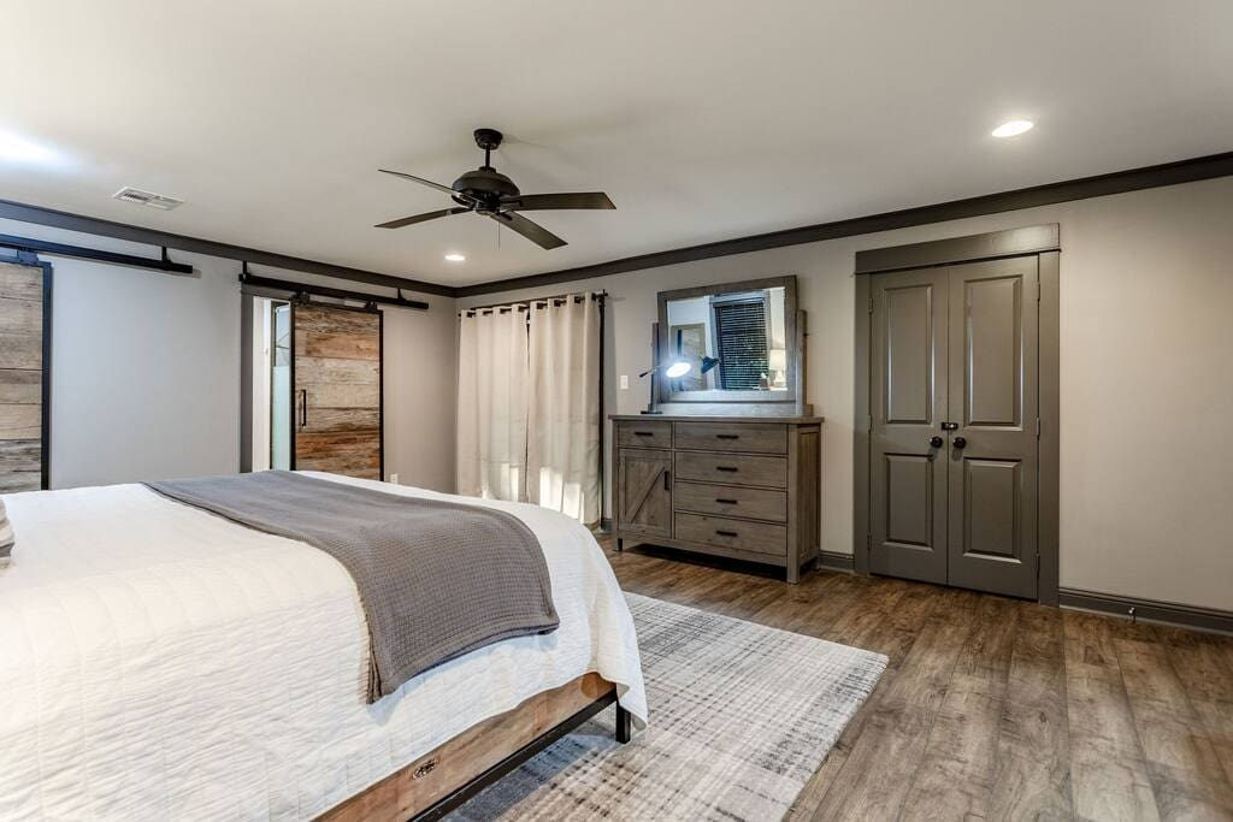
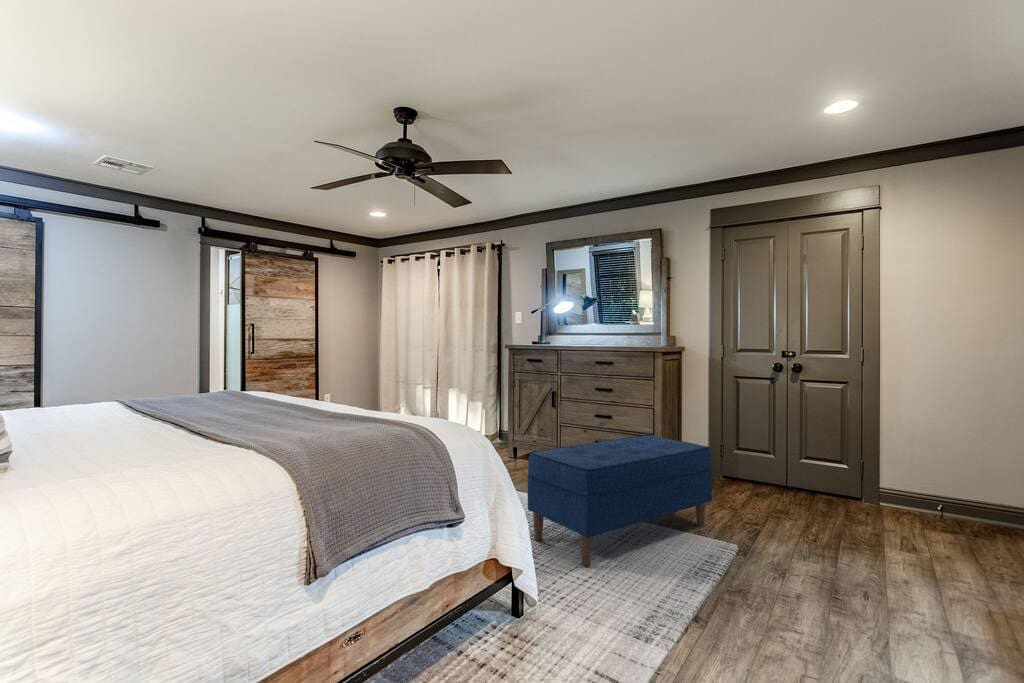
+ bench [527,434,713,567]
